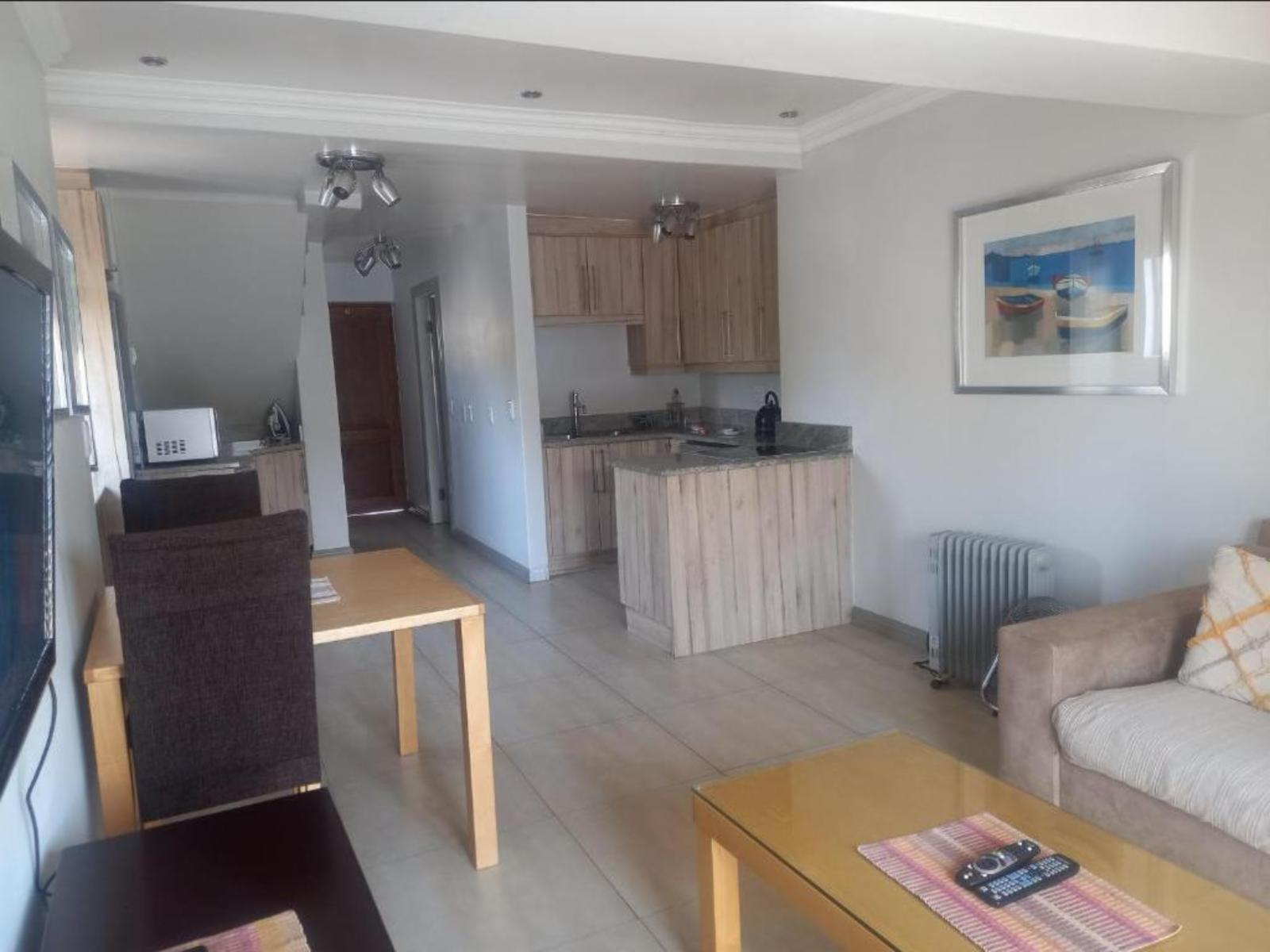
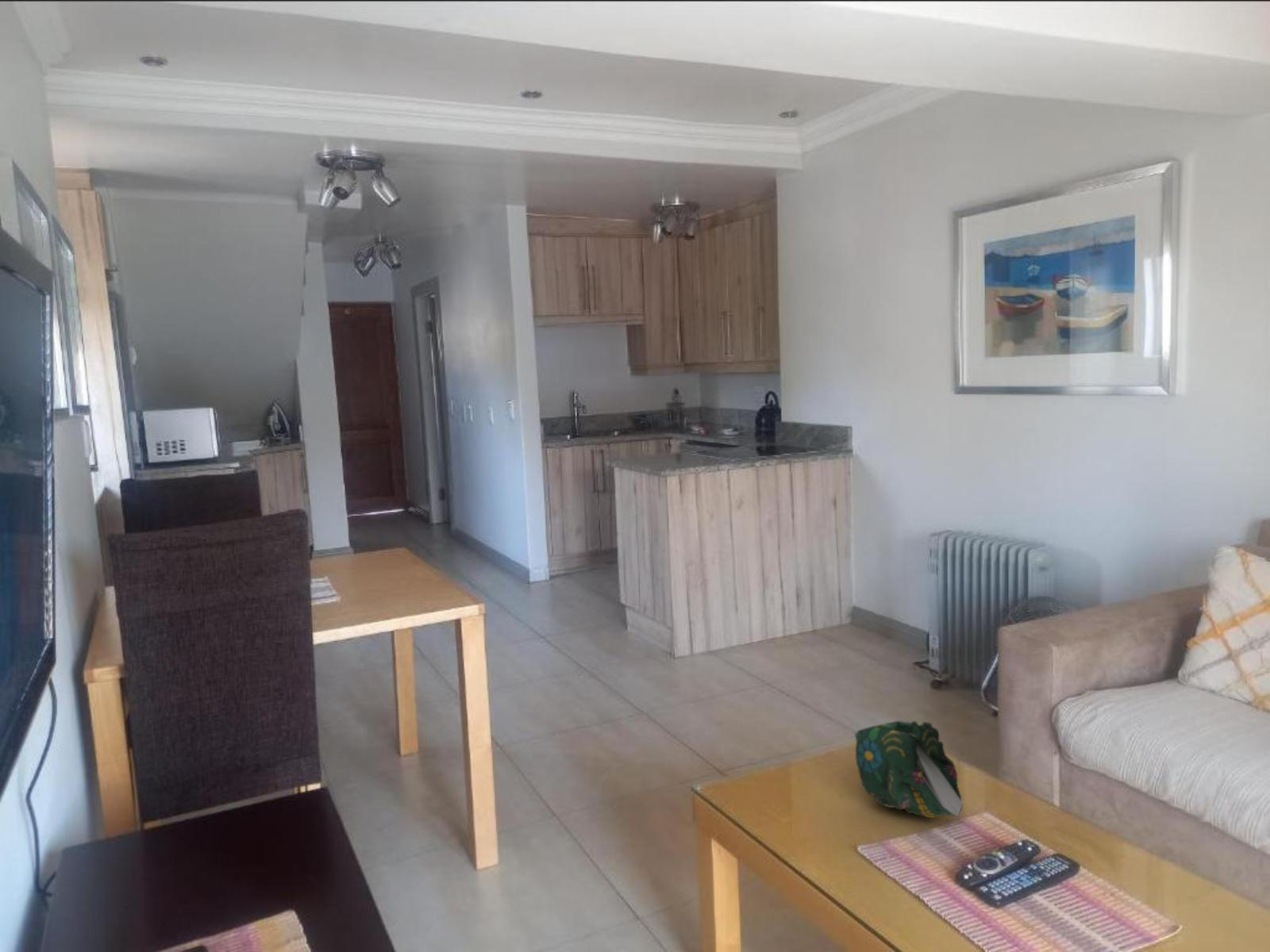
+ decorative bowl [853,720,964,819]
